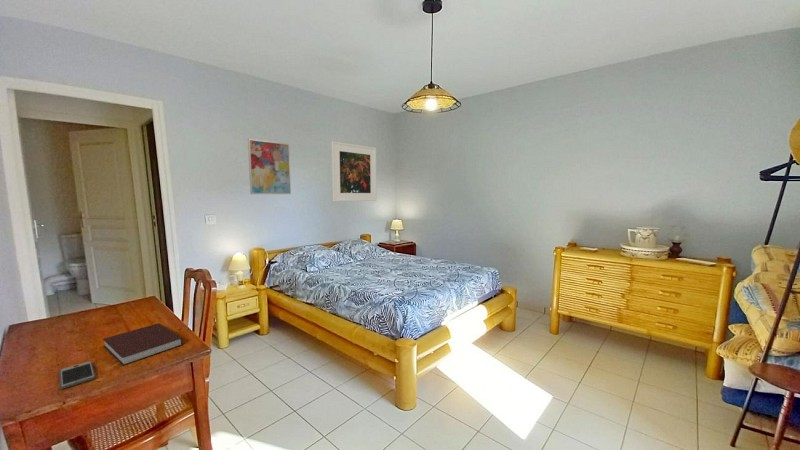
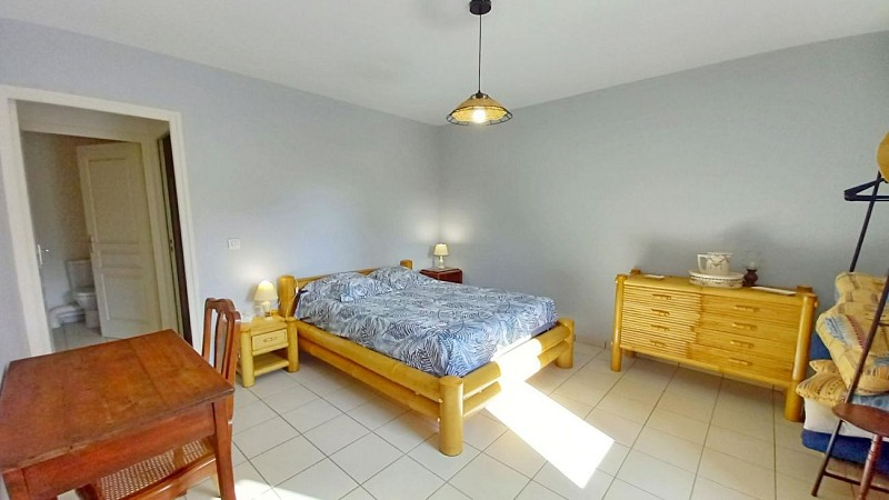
- smartphone [58,360,97,390]
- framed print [331,140,377,202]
- wall art [247,138,292,195]
- notebook [102,322,184,366]
